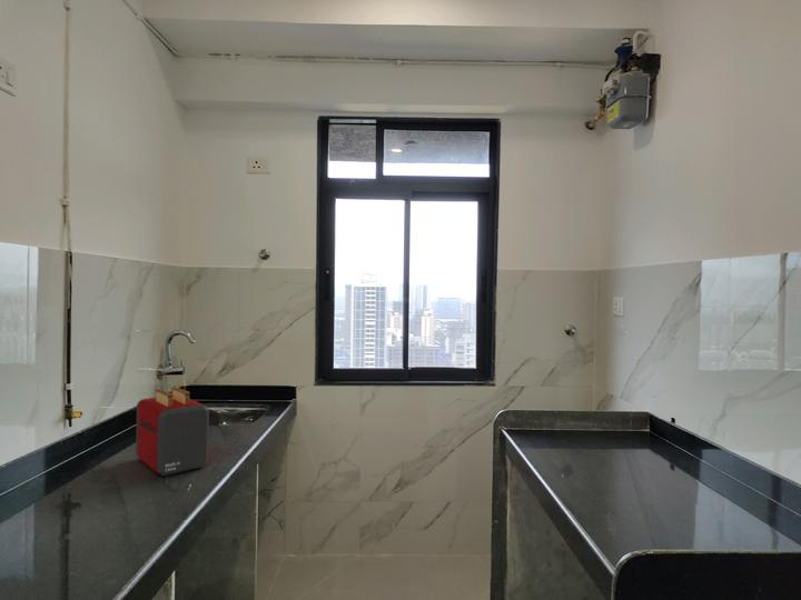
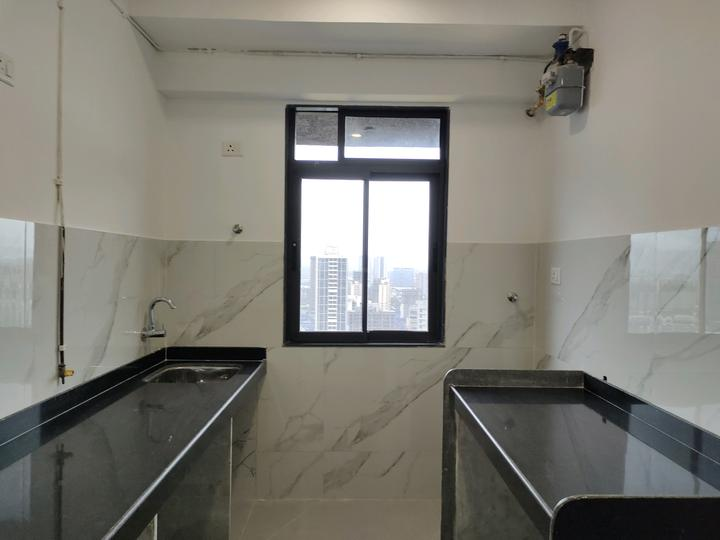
- toaster [135,386,210,477]
